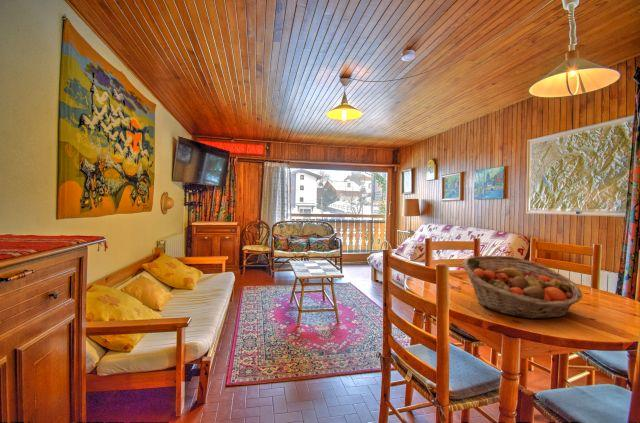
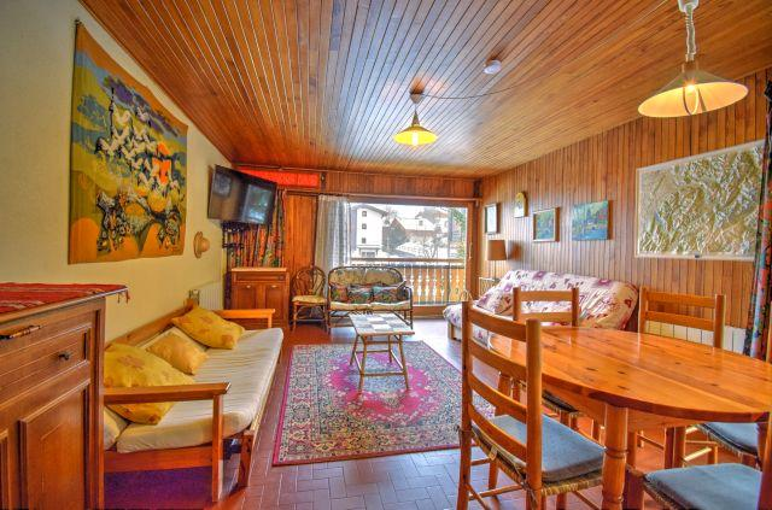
- fruit basket [461,254,583,320]
